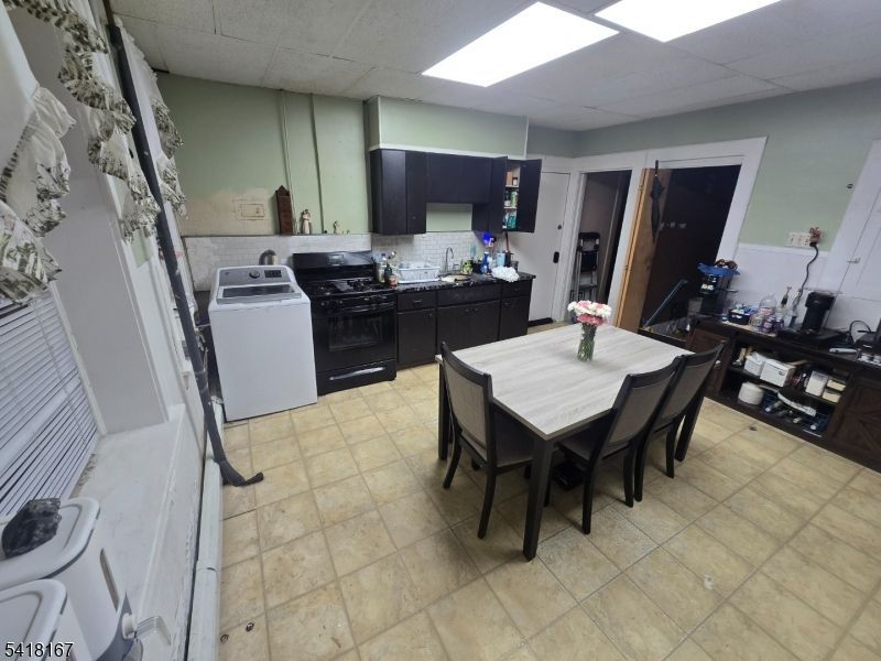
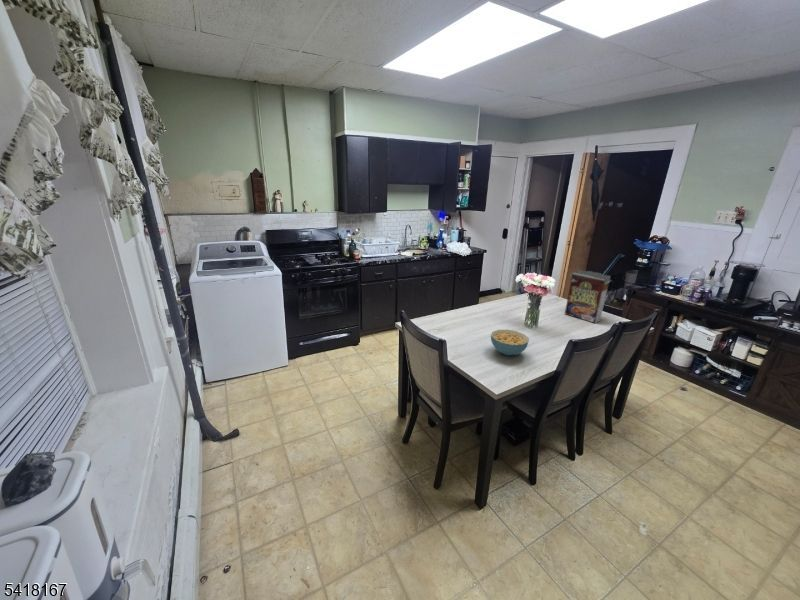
+ cereal bowl [490,329,530,356]
+ cereal box [564,269,612,324]
